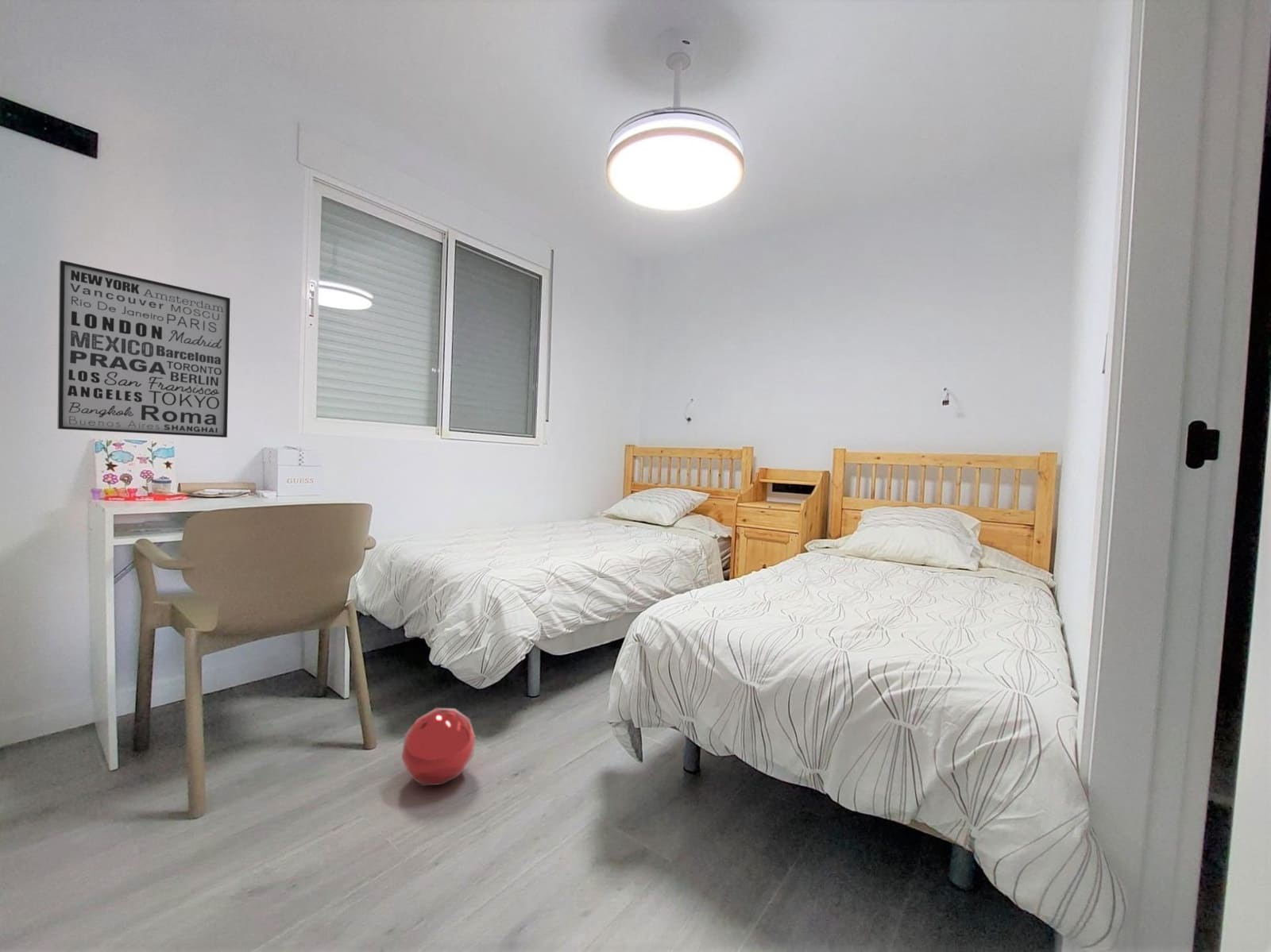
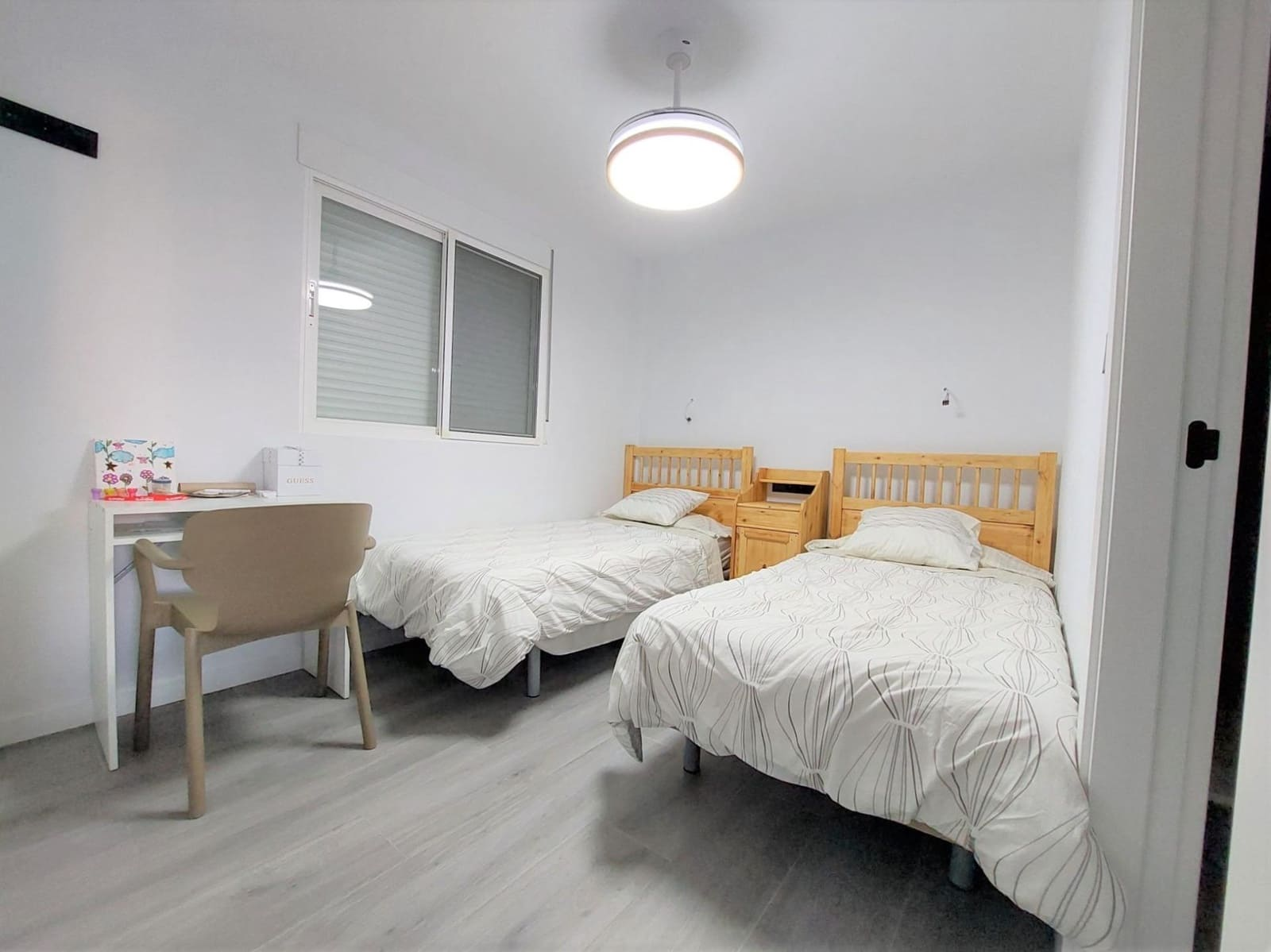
- wall art [56,260,231,438]
- ball [401,707,477,787]
